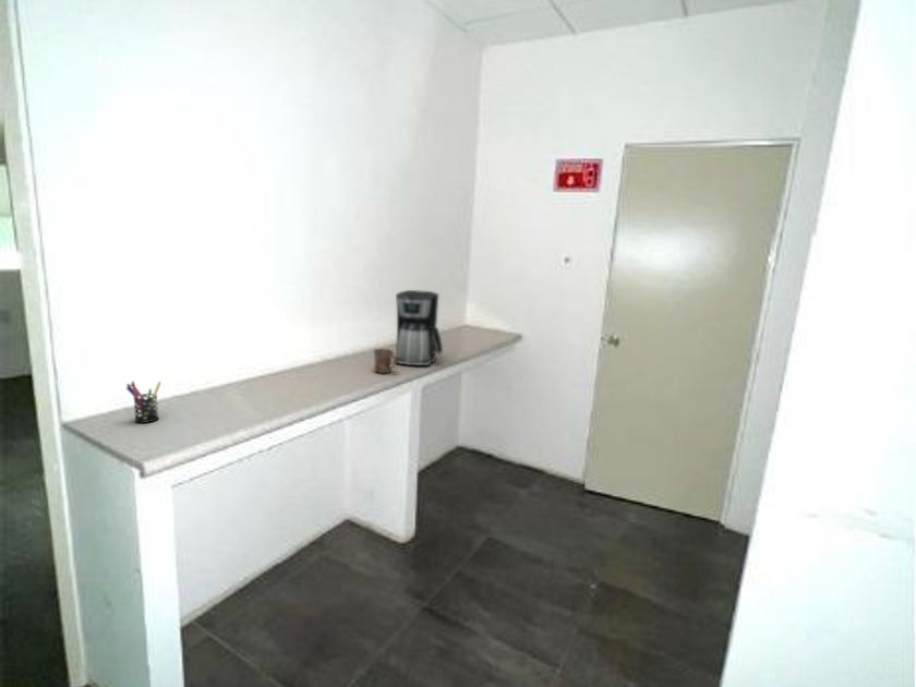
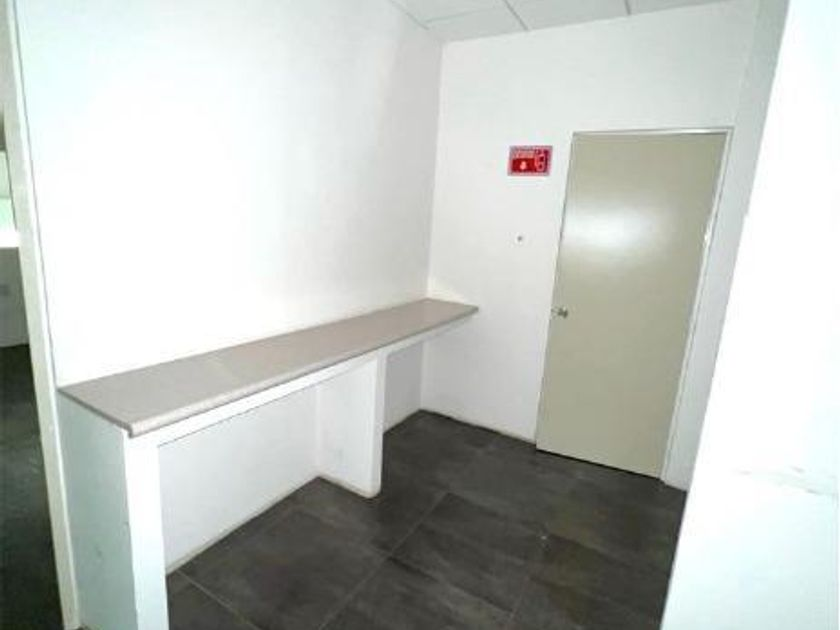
- coffee maker [393,289,444,366]
- mug [373,348,398,374]
- pen holder [125,381,162,424]
